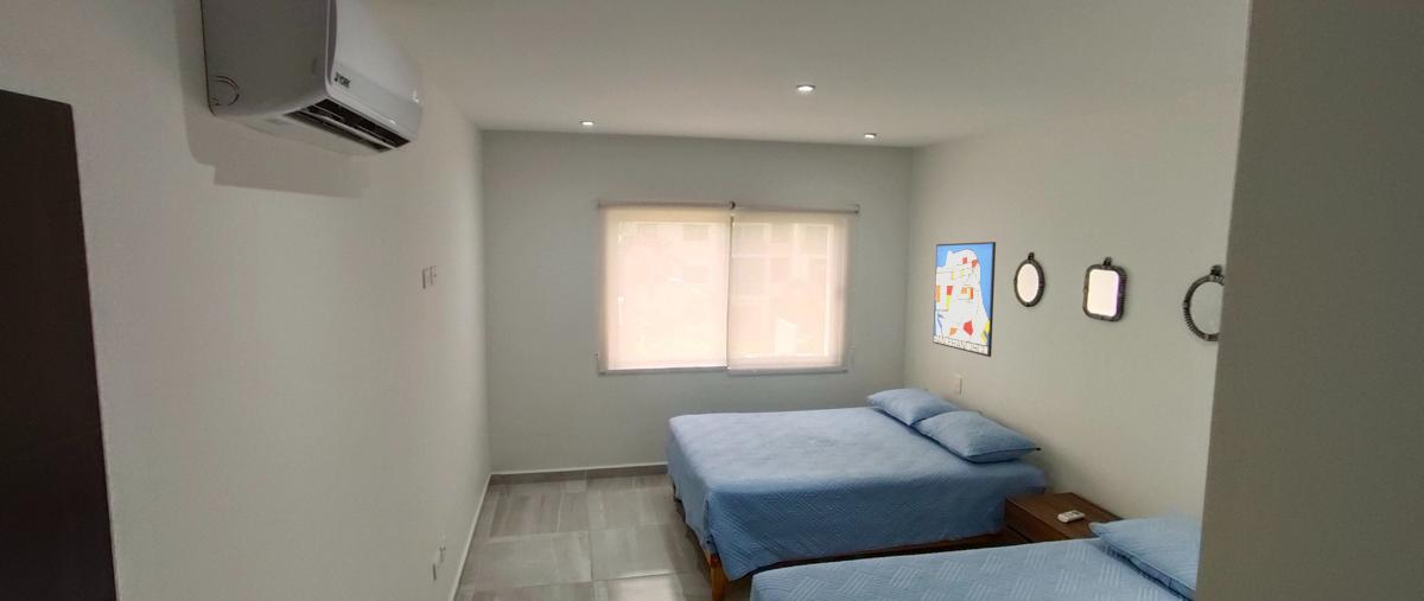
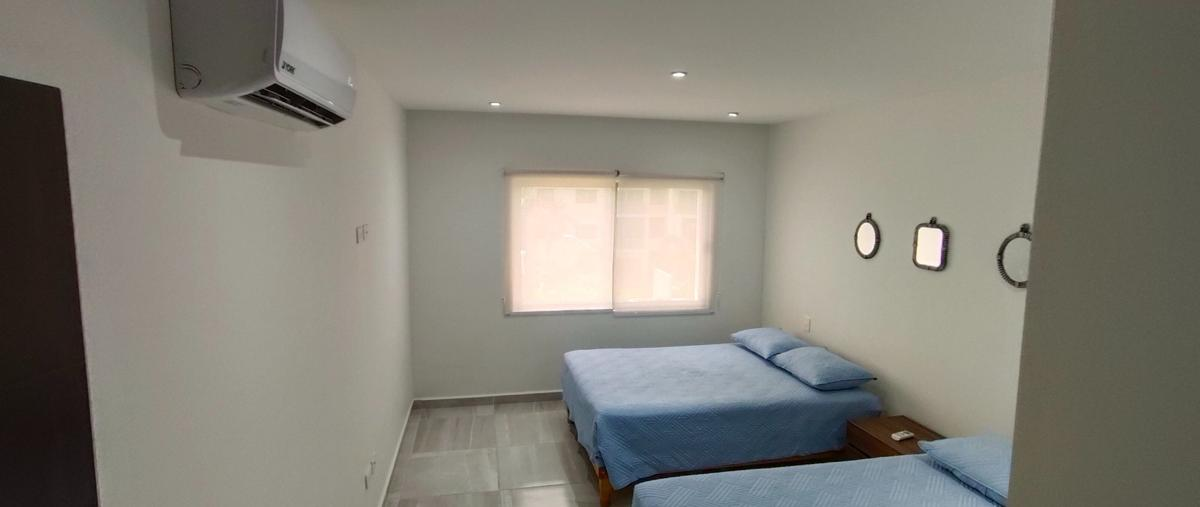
- wall art [932,241,997,358]
